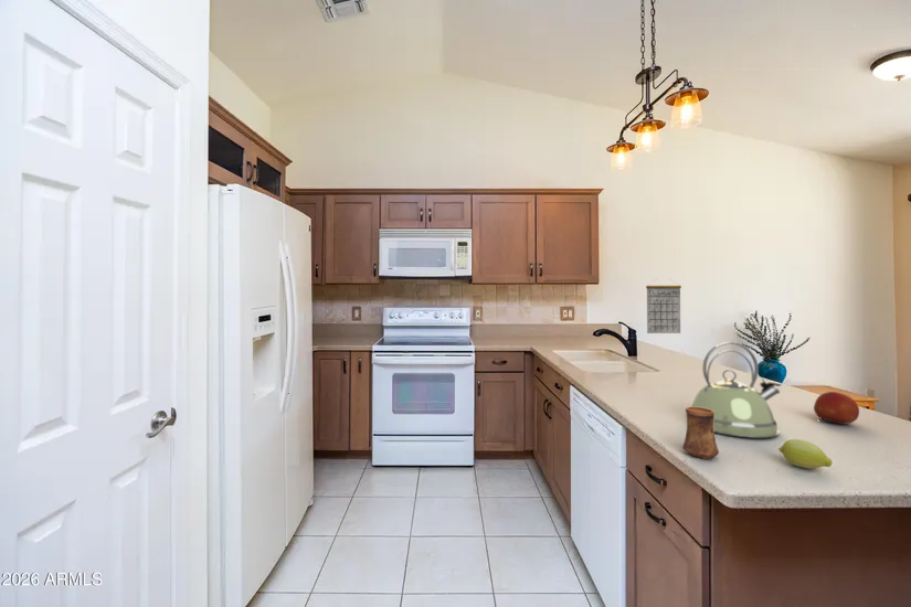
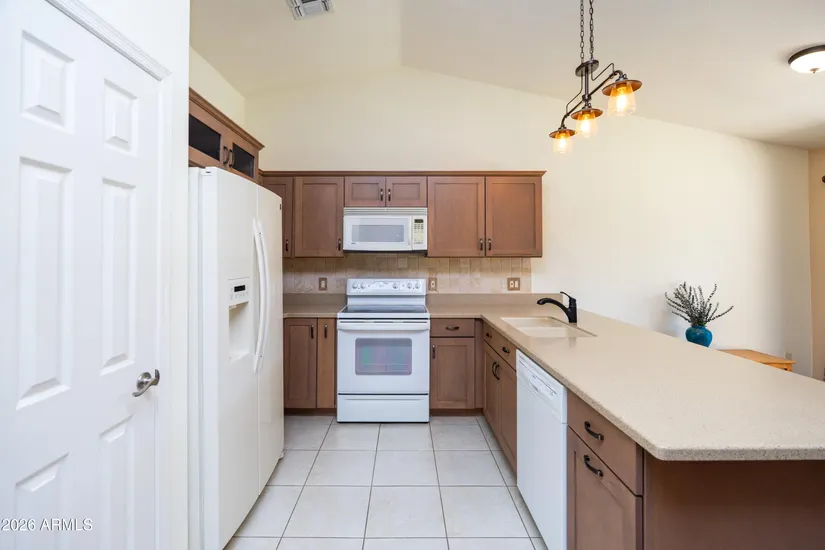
- kettle [690,341,782,439]
- cup [682,406,720,460]
- fruit [777,438,833,469]
- fruit [813,391,860,426]
- calendar [645,278,682,334]
